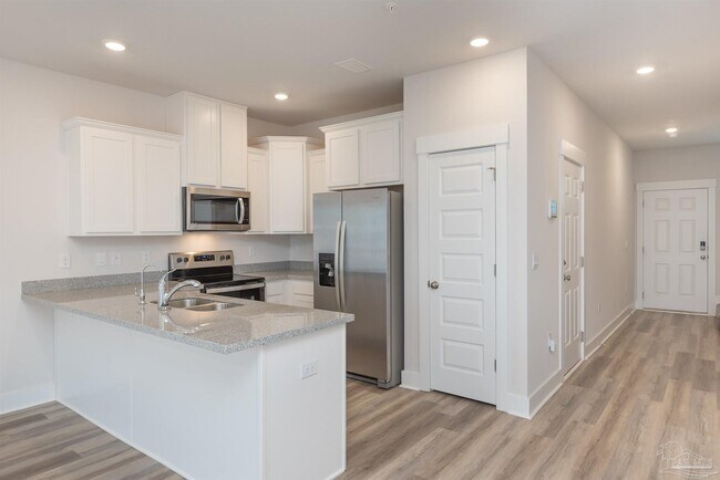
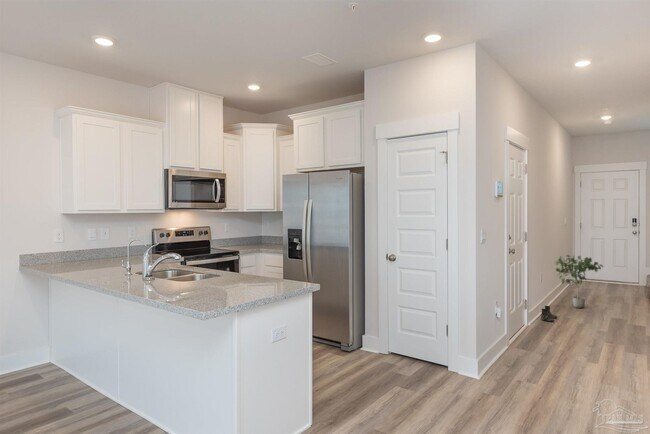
+ potted plant [555,254,605,309]
+ boots [540,305,558,323]
